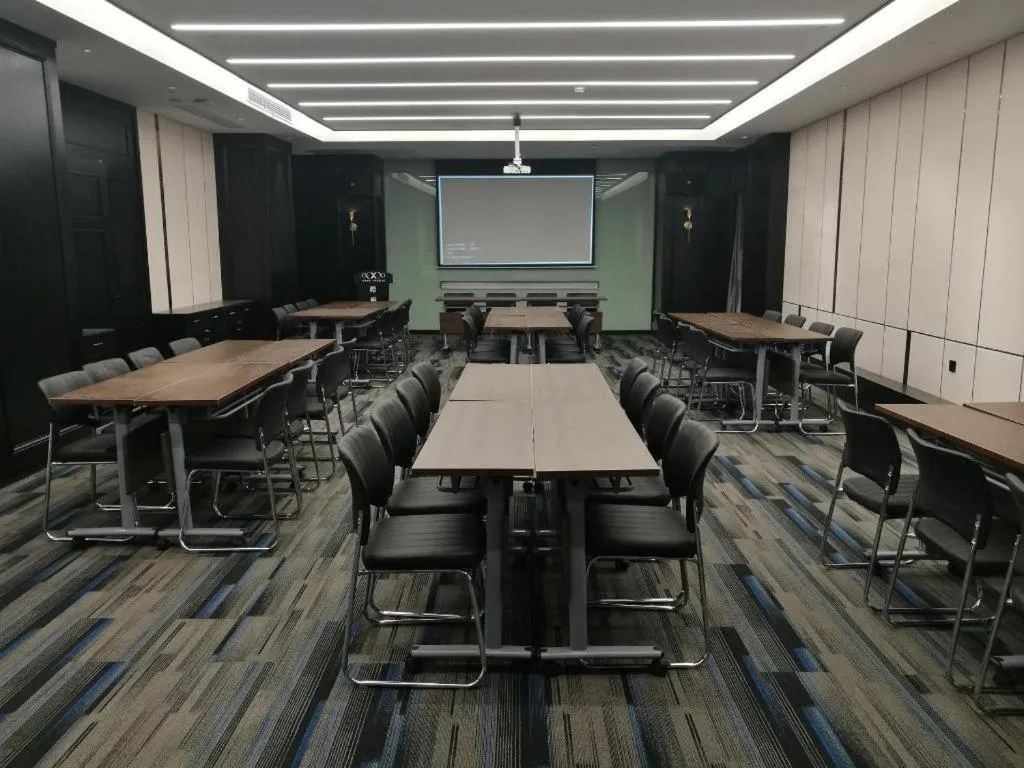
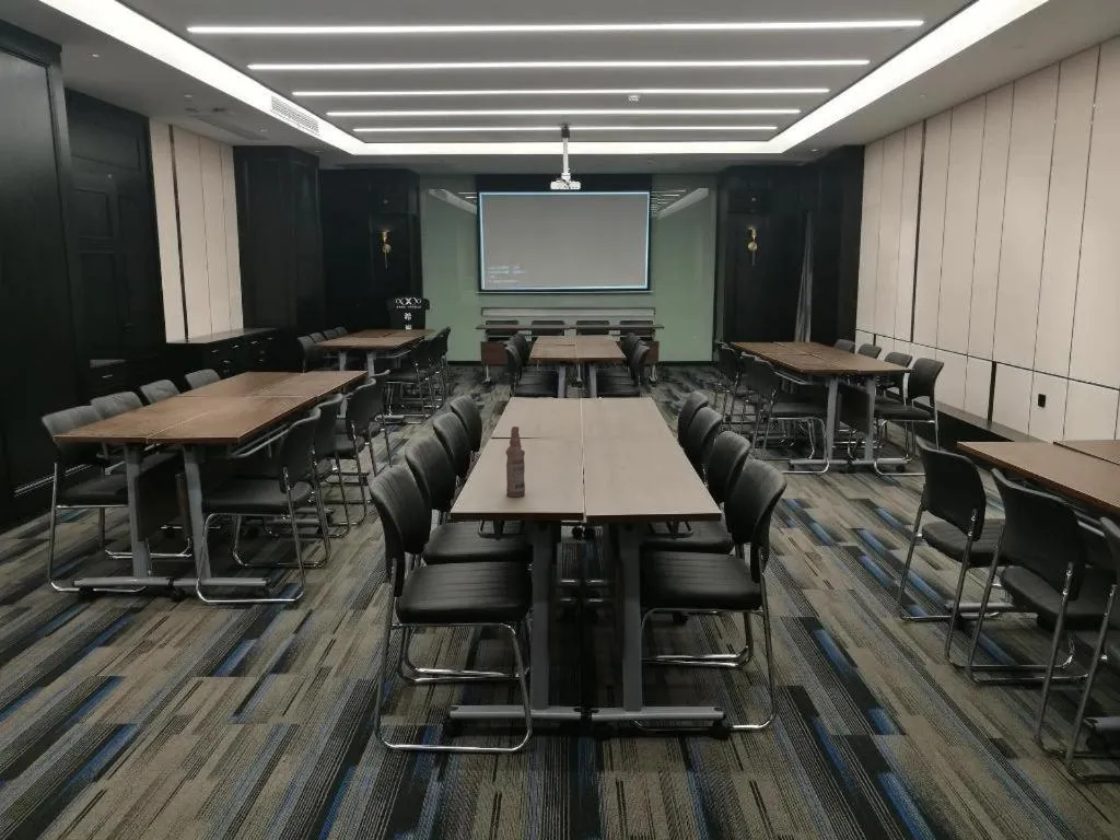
+ bottle [505,425,526,498]
